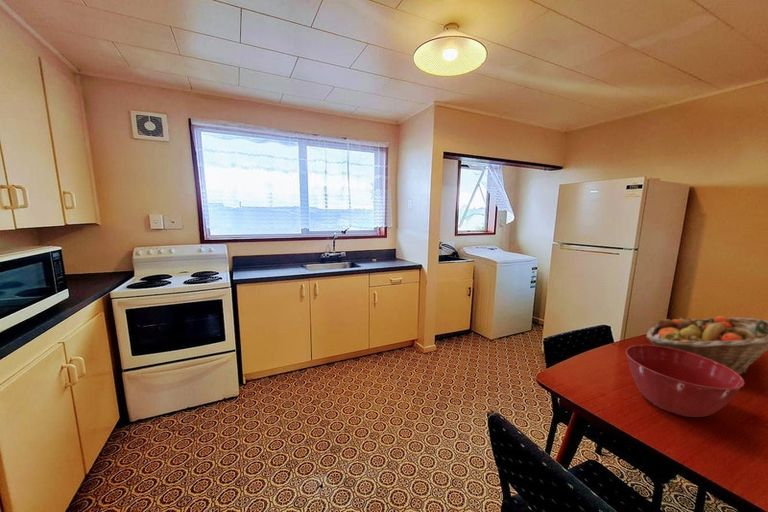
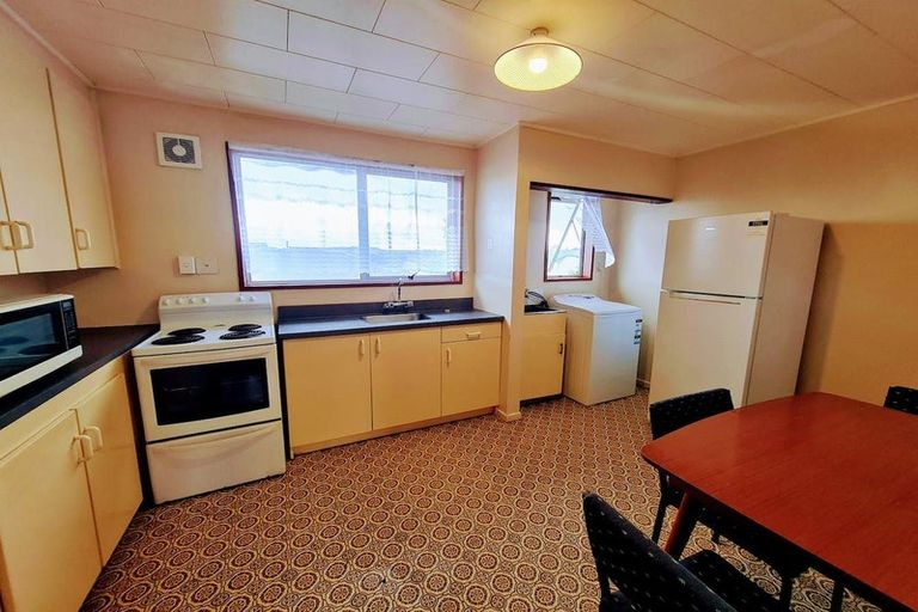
- fruit basket [645,315,768,376]
- mixing bowl [625,344,746,418]
